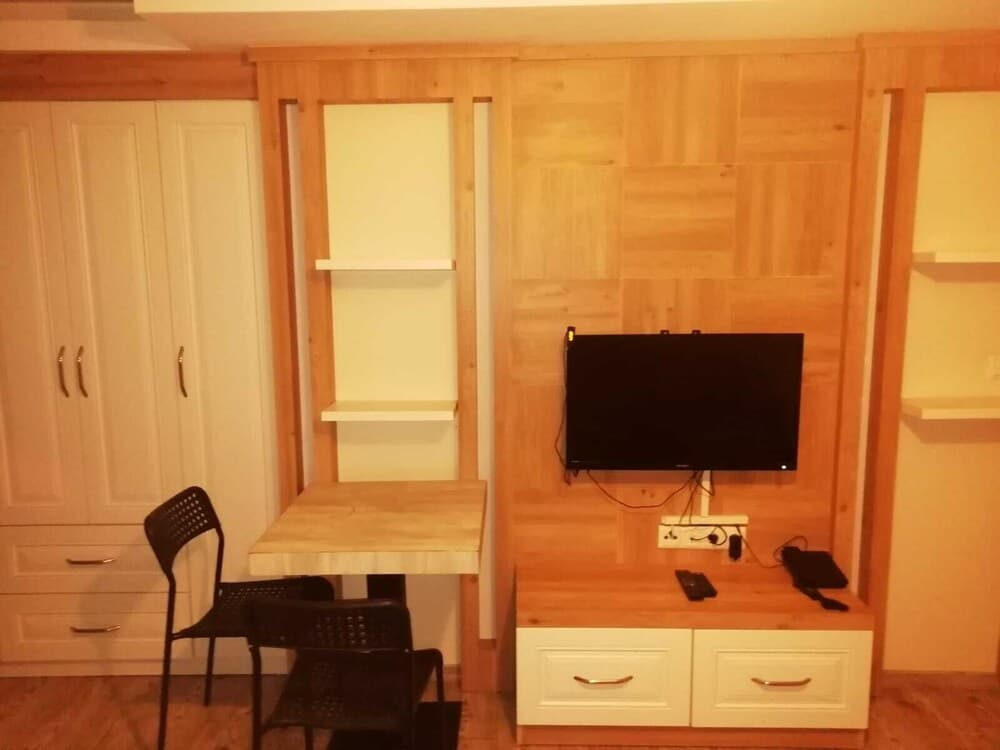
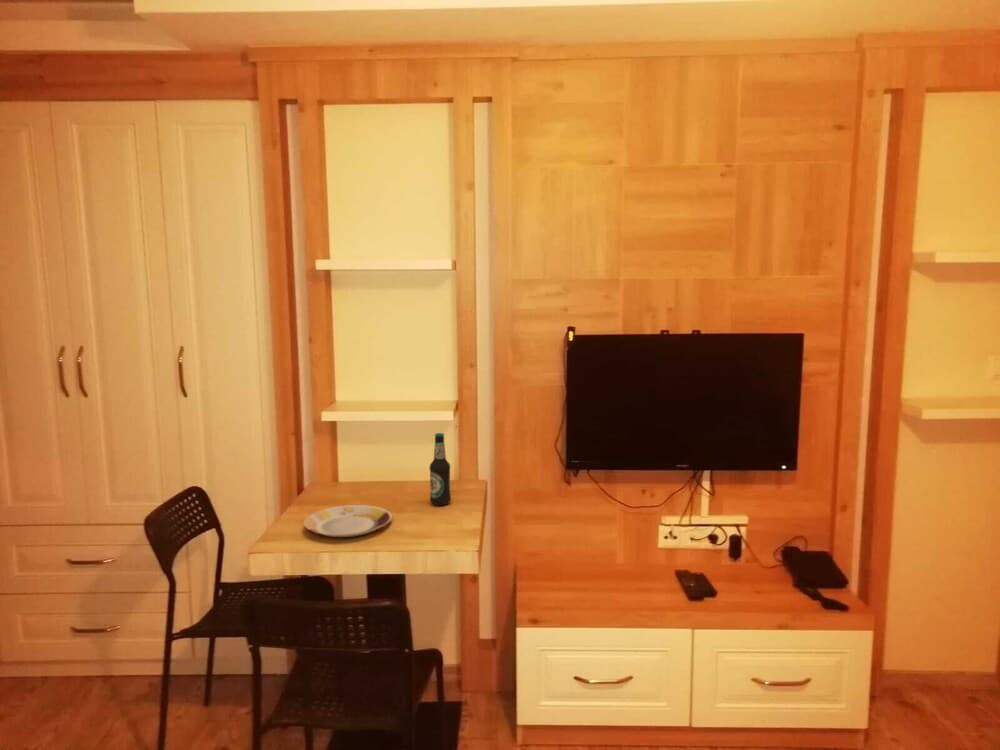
+ plate [303,504,393,538]
+ bottle [429,432,452,506]
